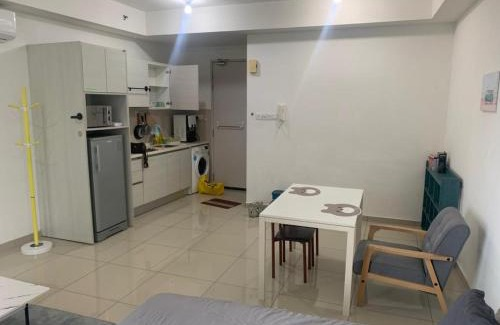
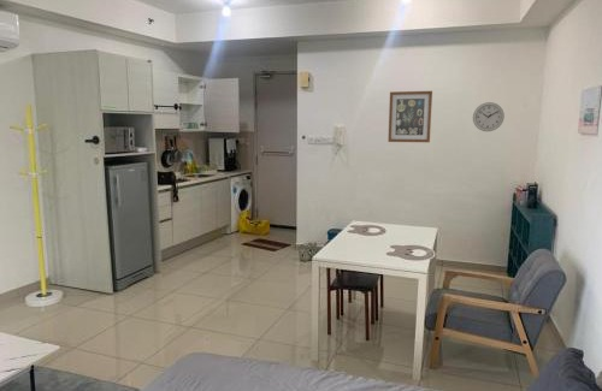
+ wall clock [472,101,506,132]
+ wall art [388,90,433,143]
